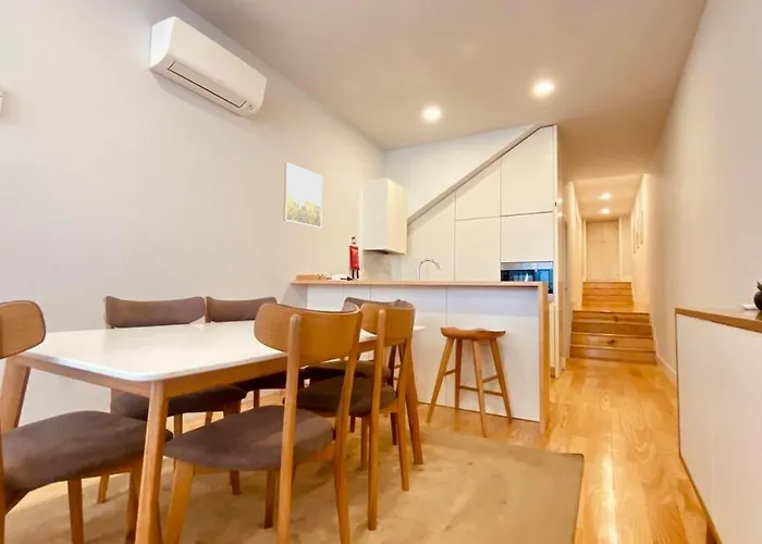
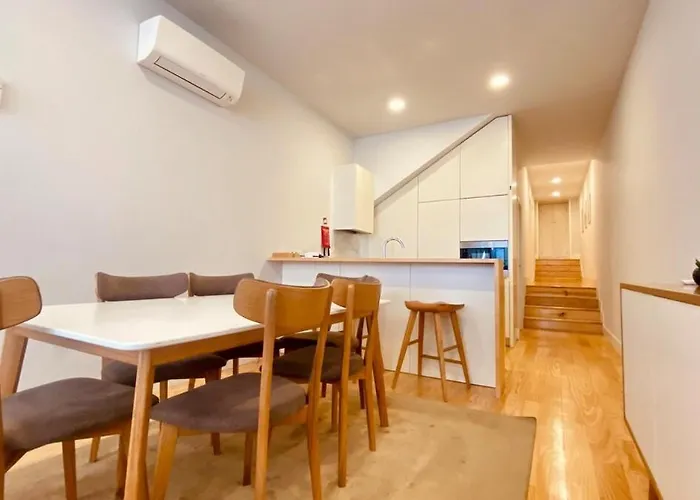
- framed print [282,161,323,228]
